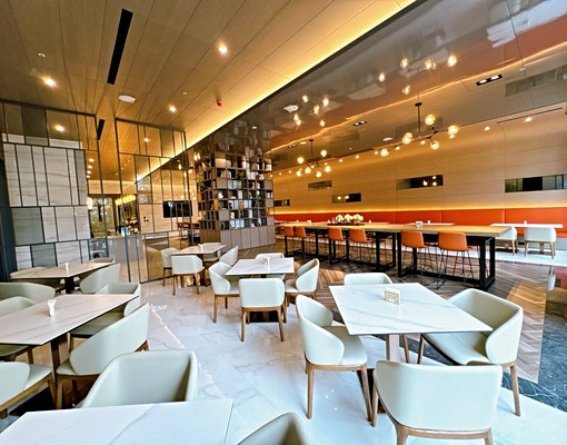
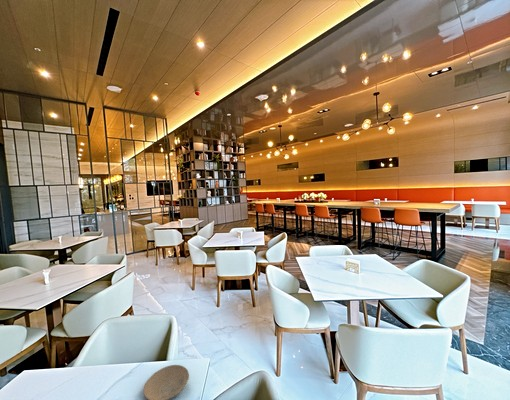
+ plate [142,364,190,400]
